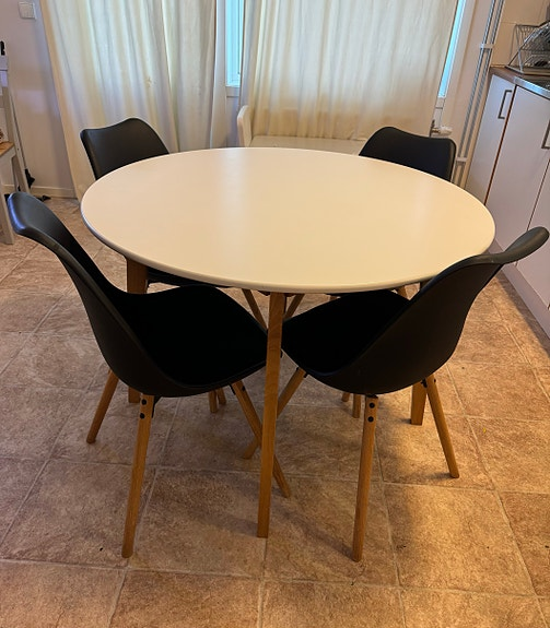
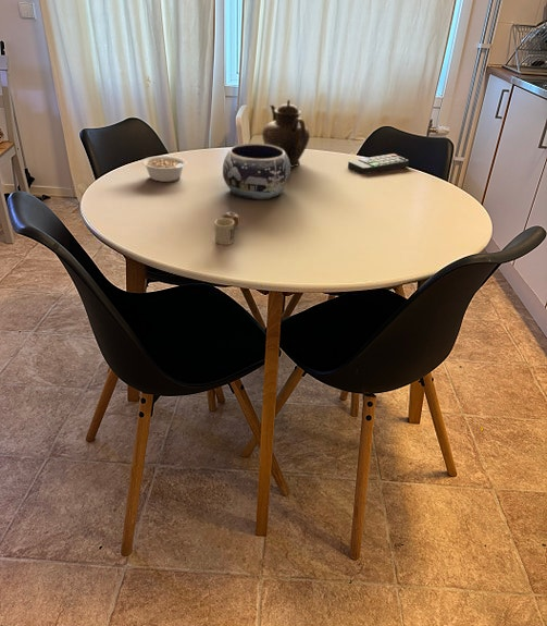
+ legume [140,155,187,183]
+ teapot [261,99,311,169]
+ decorative bowl [222,143,291,200]
+ mug [213,211,240,246]
+ remote control [347,152,410,175]
